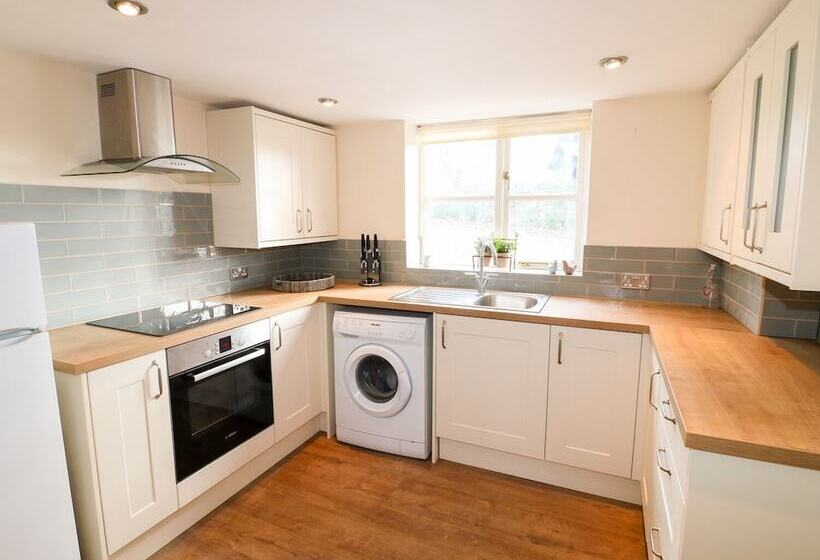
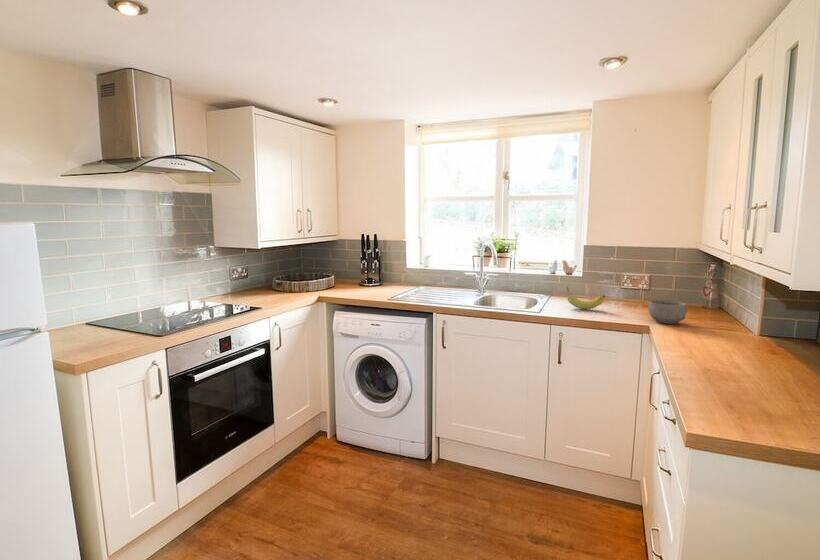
+ bowl [647,299,688,325]
+ fruit [566,286,606,310]
